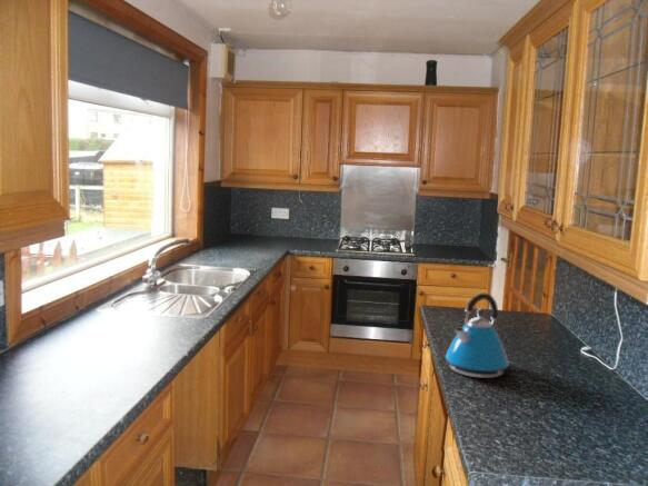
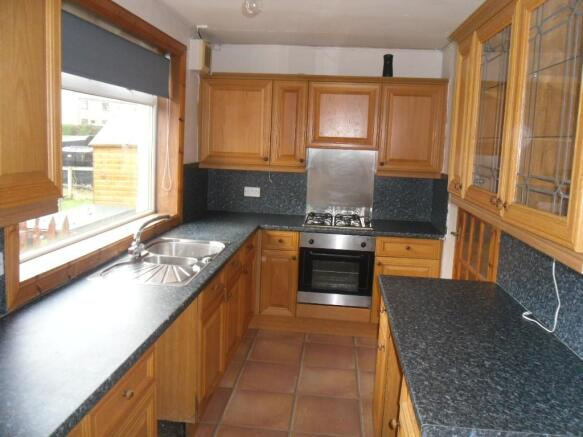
- kettle [445,292,509,379]
